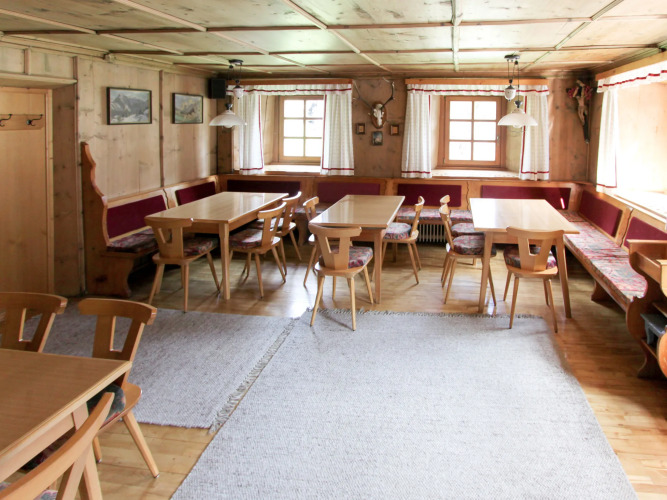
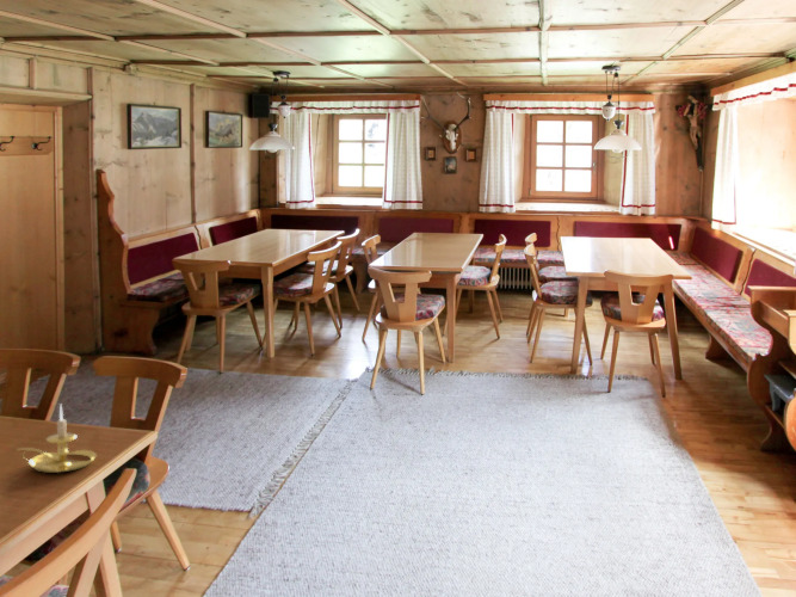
+ candle holder [16,402,98,474]
